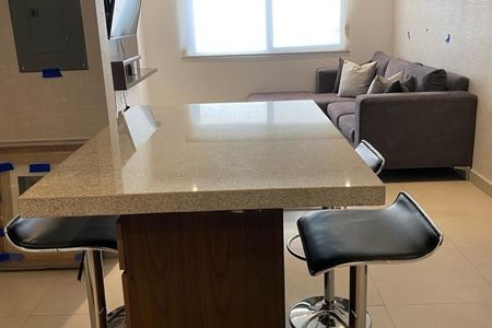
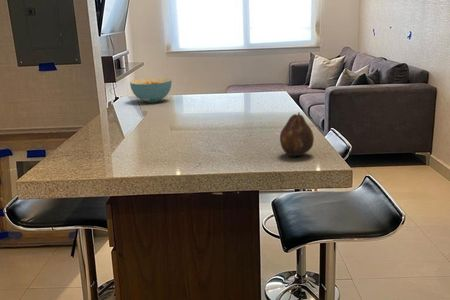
+ fruit [279,111,315,157]
+ cereal bowl [129,77,172,104]
